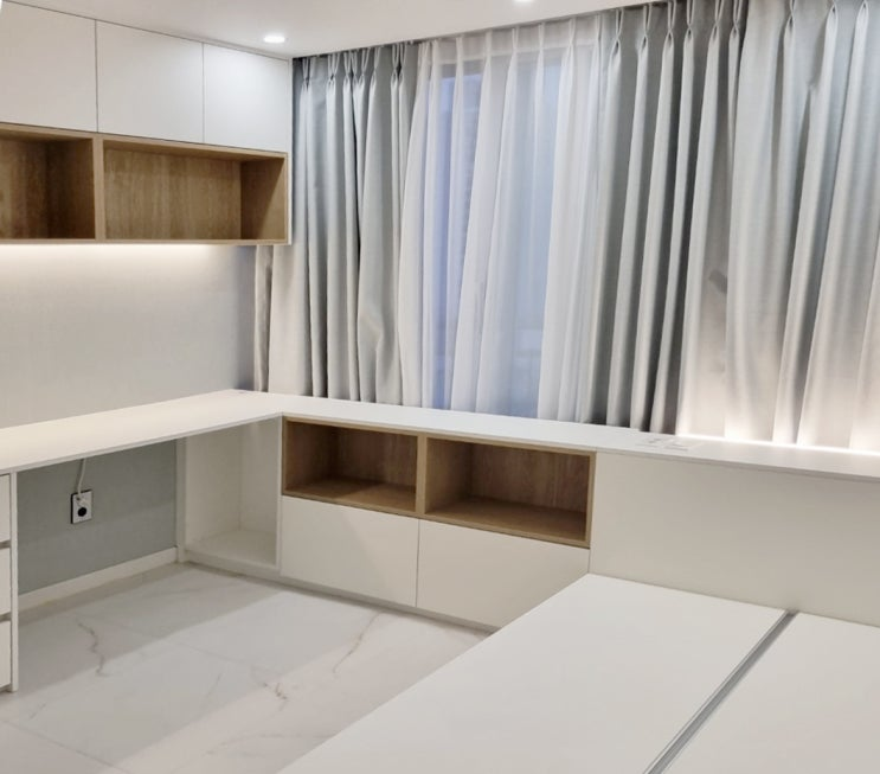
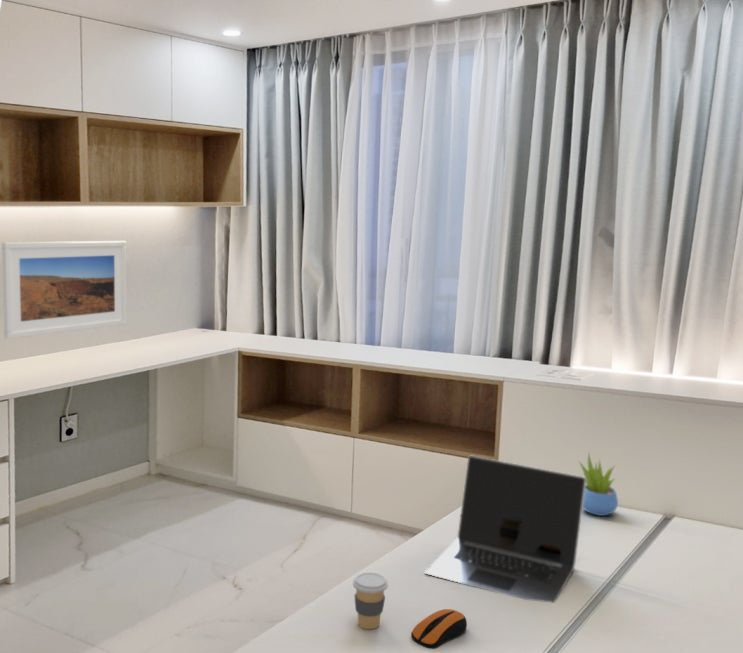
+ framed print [1,240,128,340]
+ coffee cup [352,572,389,630]
+ laptop [424,455,586,604]
+ succulent plant [577,453,619,517]
+ computer mouse [410,608,468,650]
